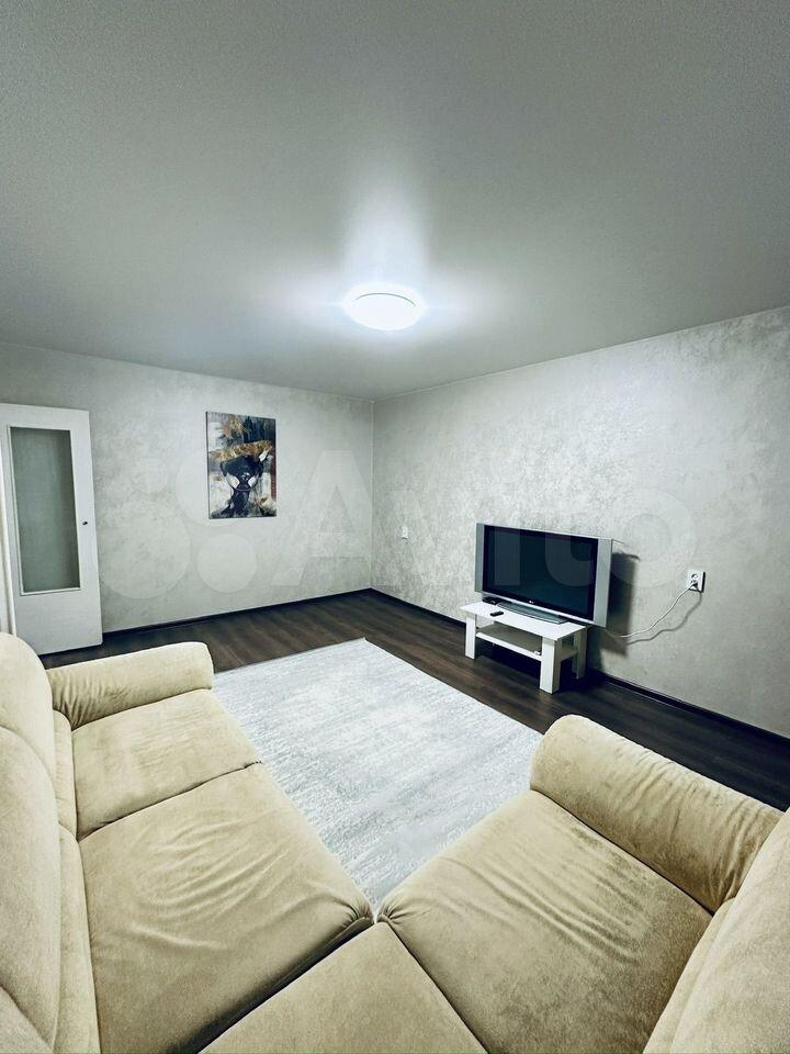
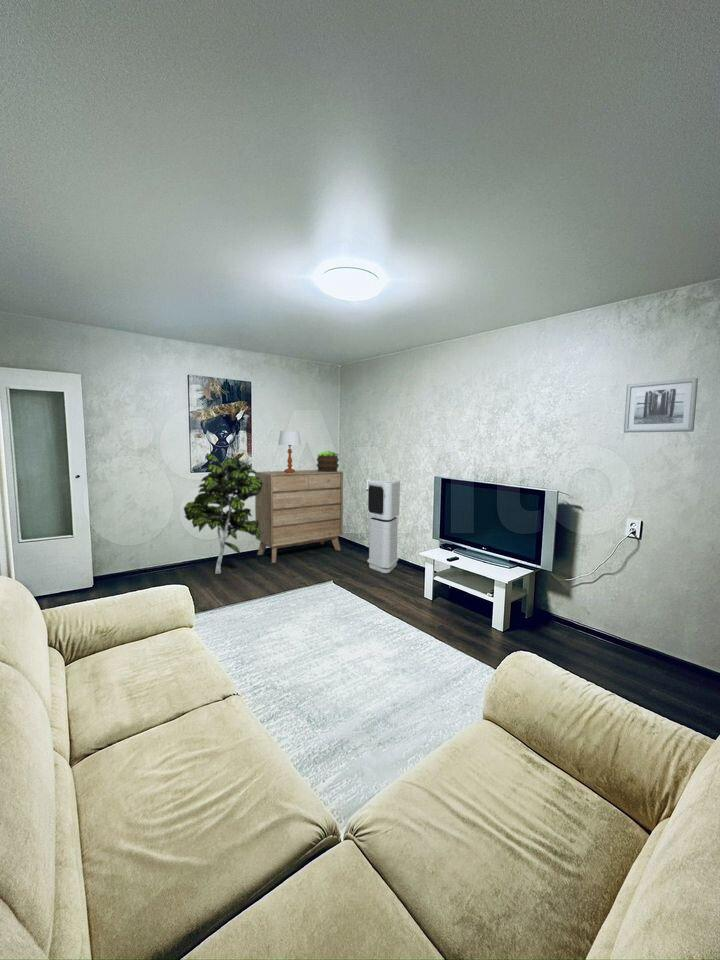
+ indoor plant [183,452,263,575]
+ potted plant [316,450,340,472]
+ wall art [623,377,699,434]
+ dresser [254,469,344,564]
+ table lamp [277,430,302,473]
+ air purifier [366,480,401,574]
